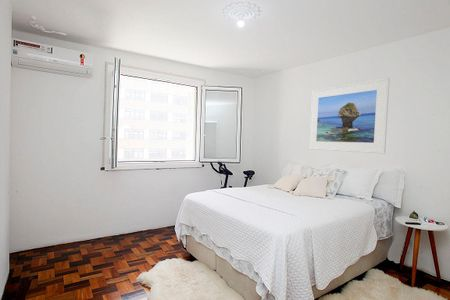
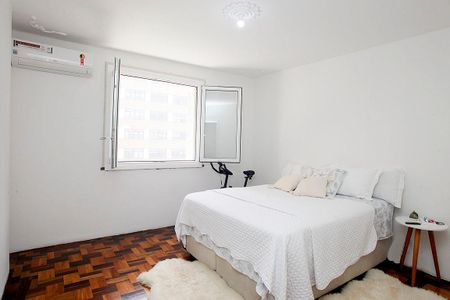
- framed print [308,77,391,155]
